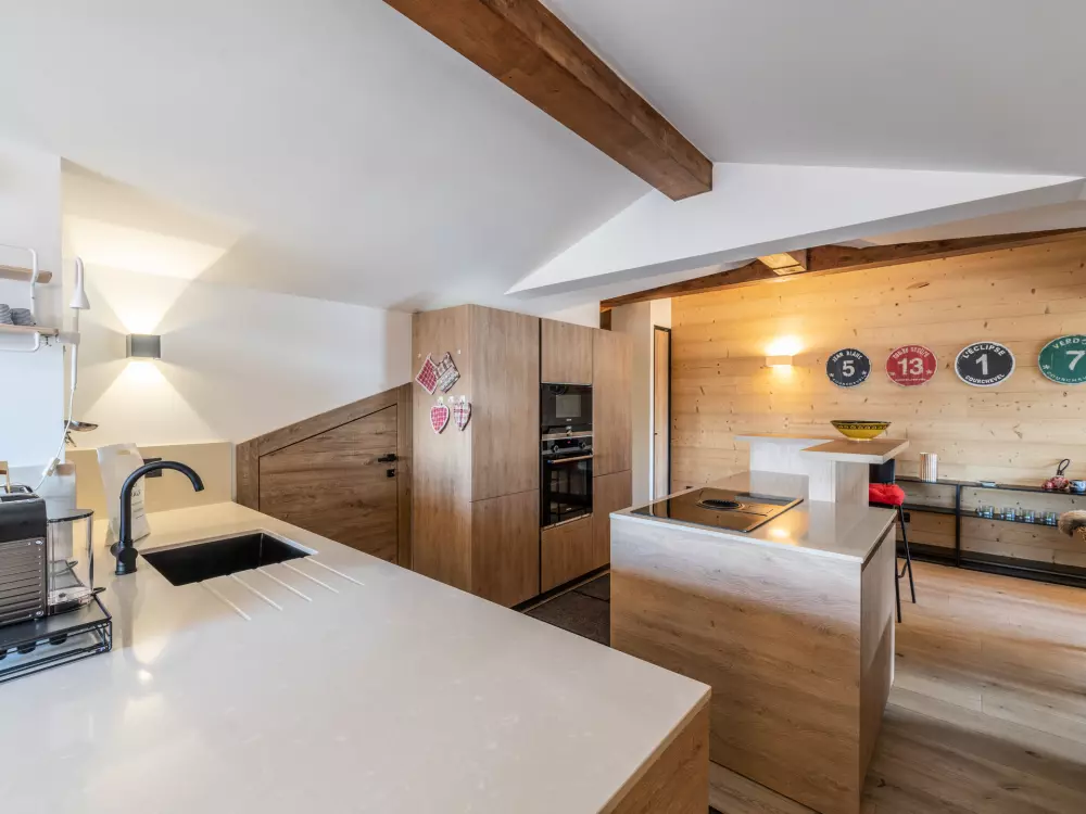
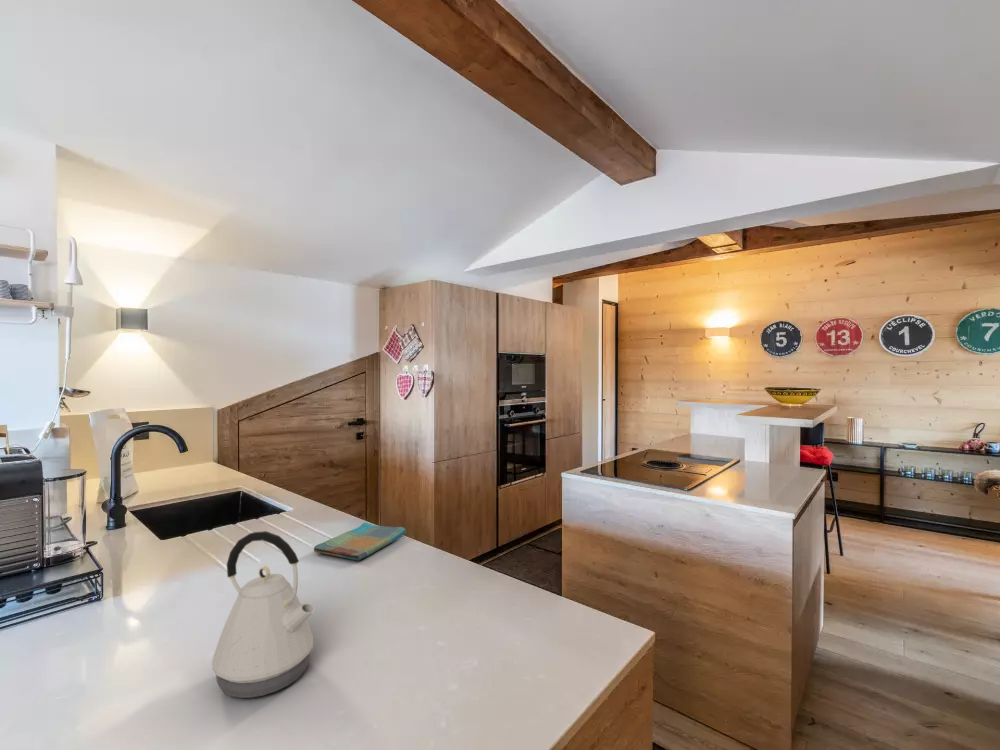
+ kettle [211,530,316,699]
+ dish towel [313,521,407,562]
